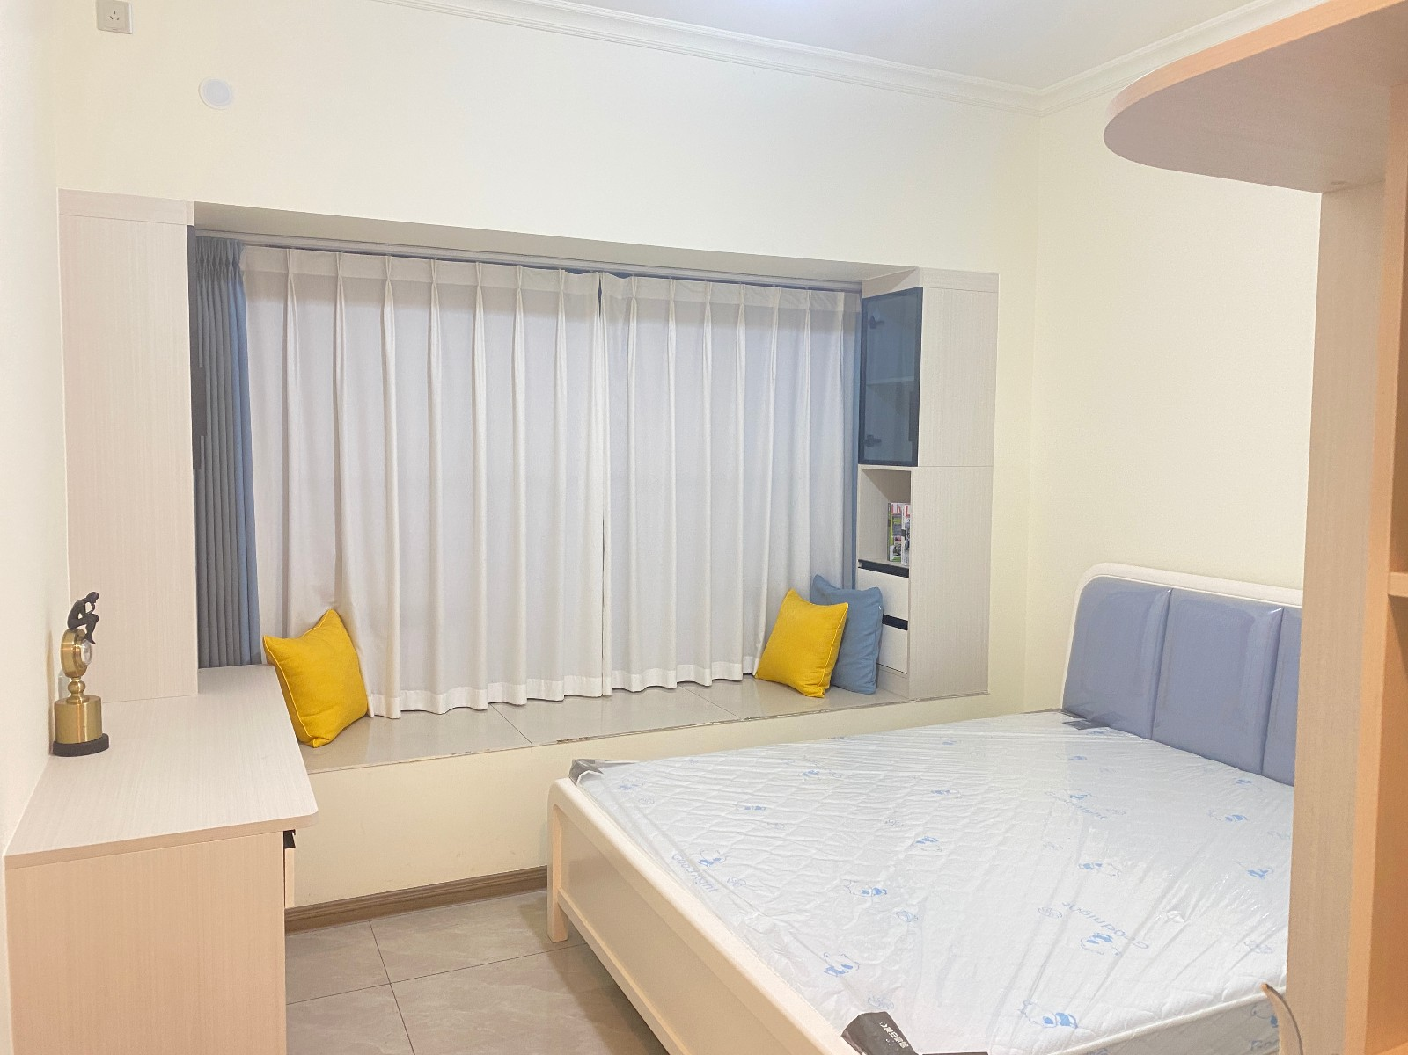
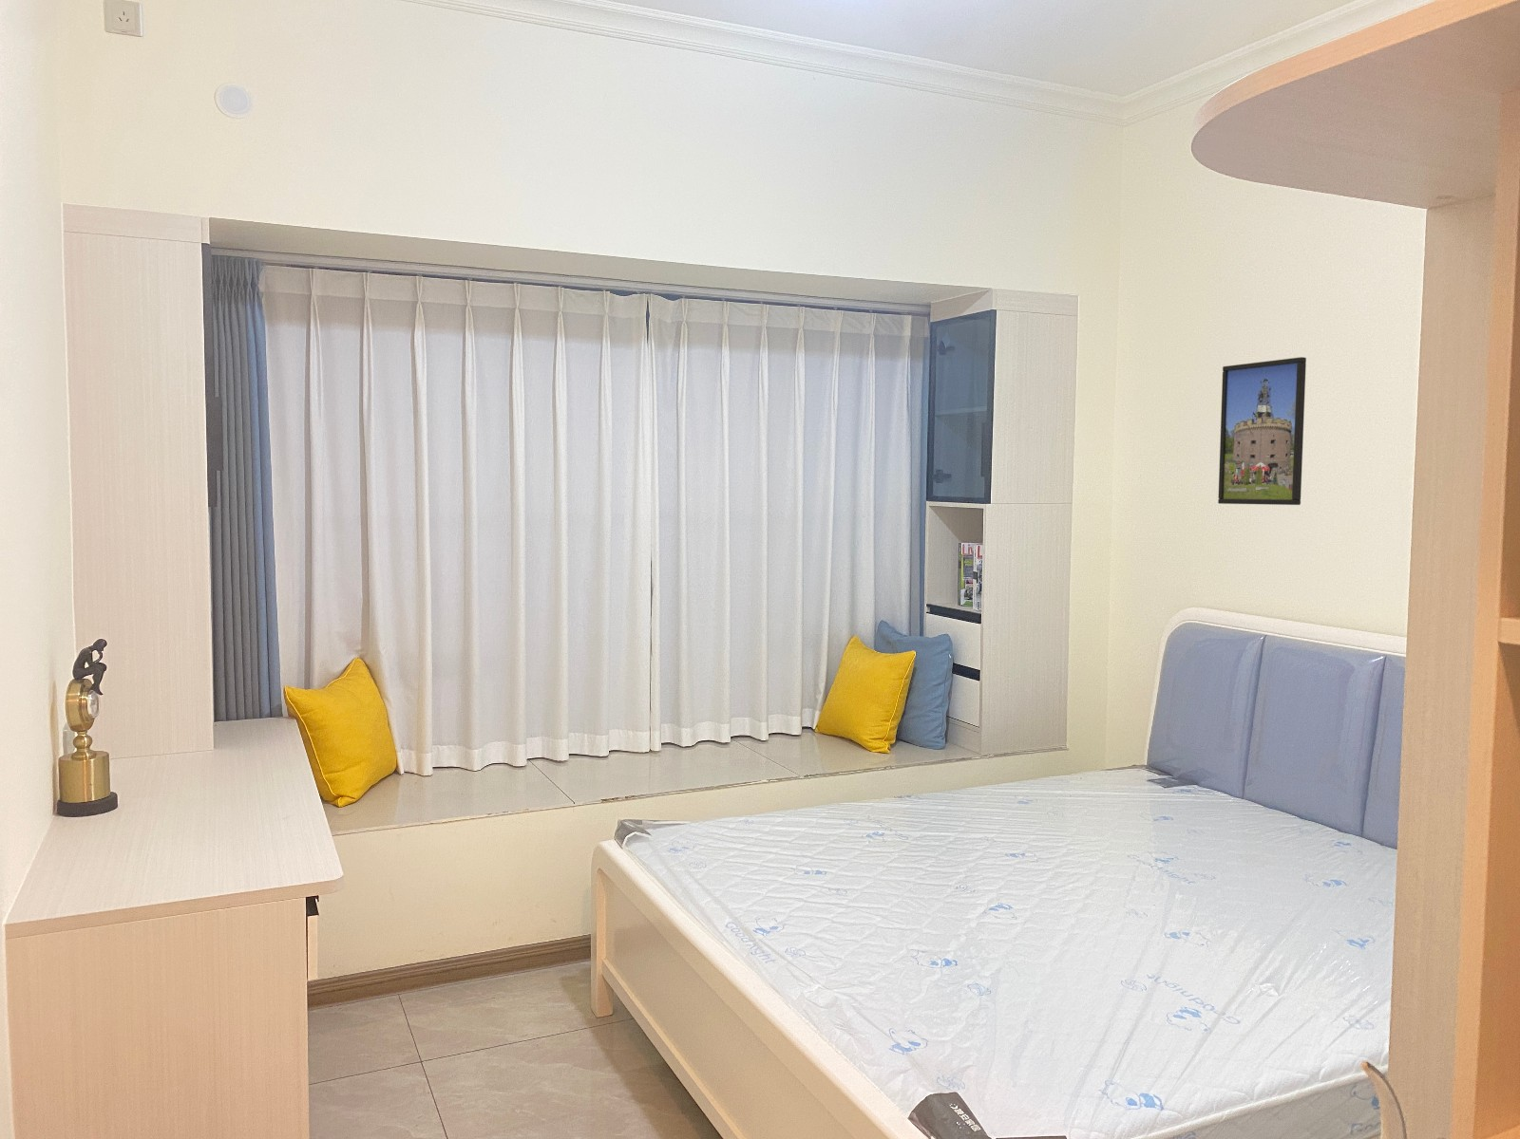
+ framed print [1217,357,1307,506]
